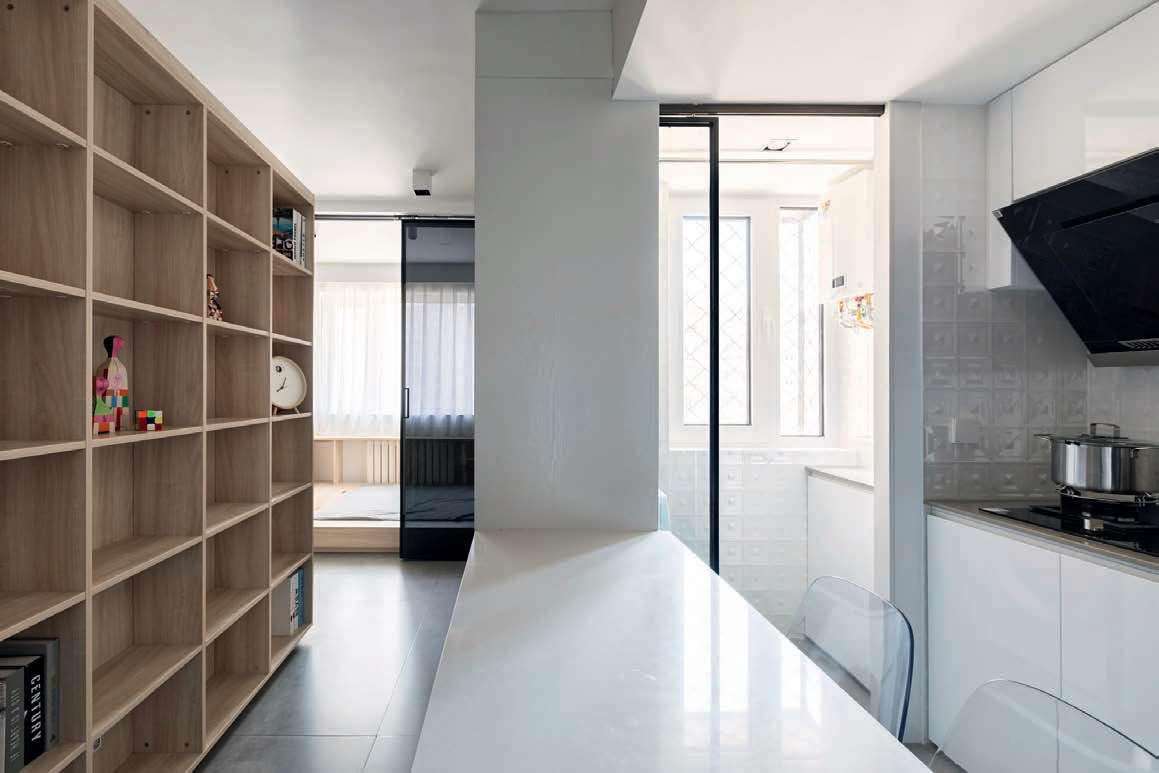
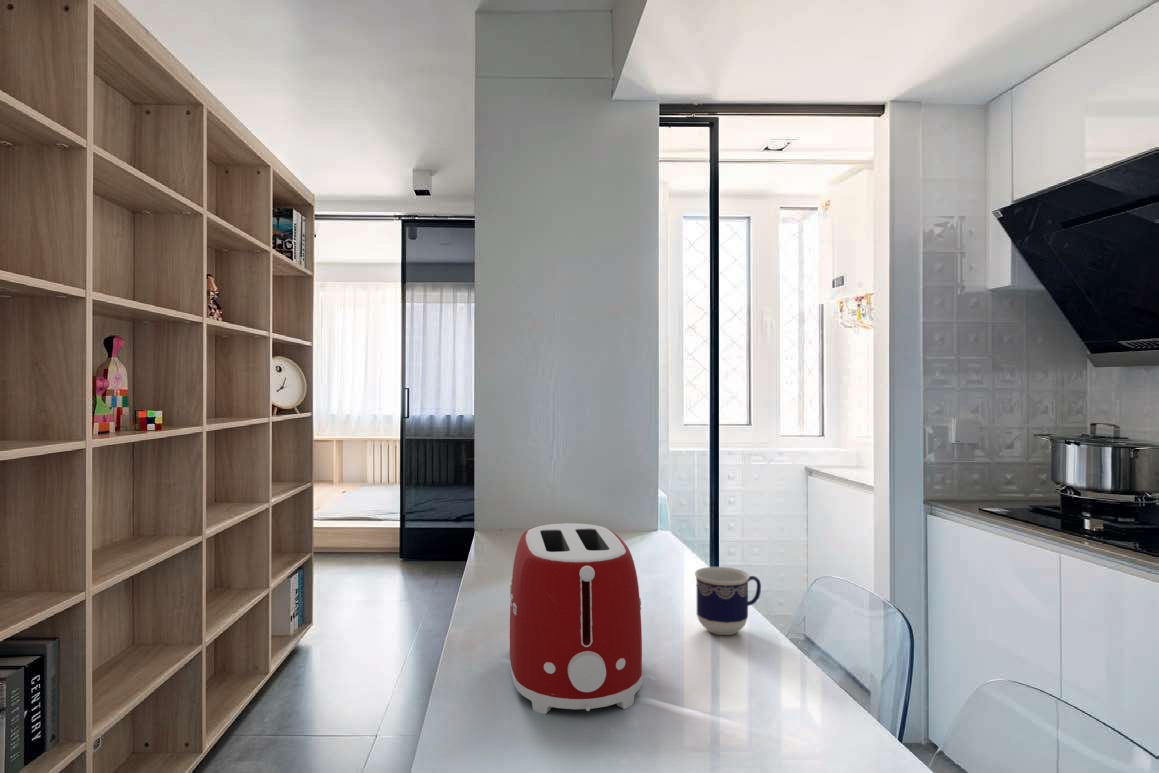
+ toaster [509,522,643,715]
+ cup [694,566,762,636]
